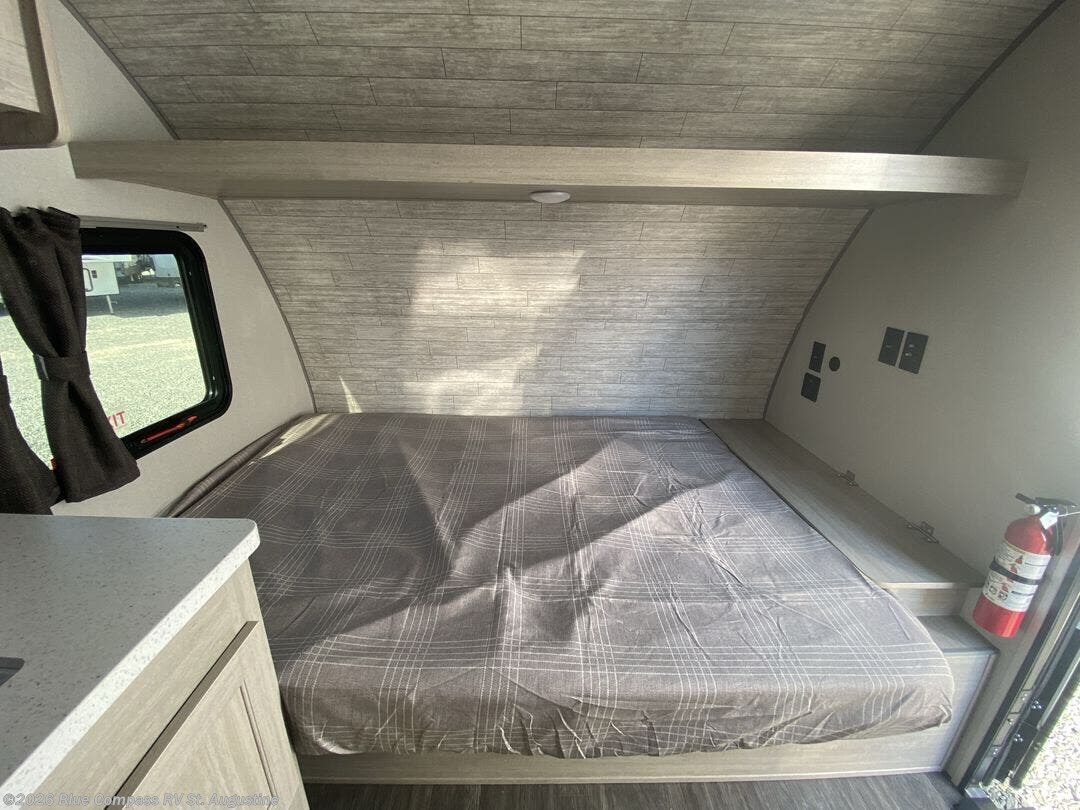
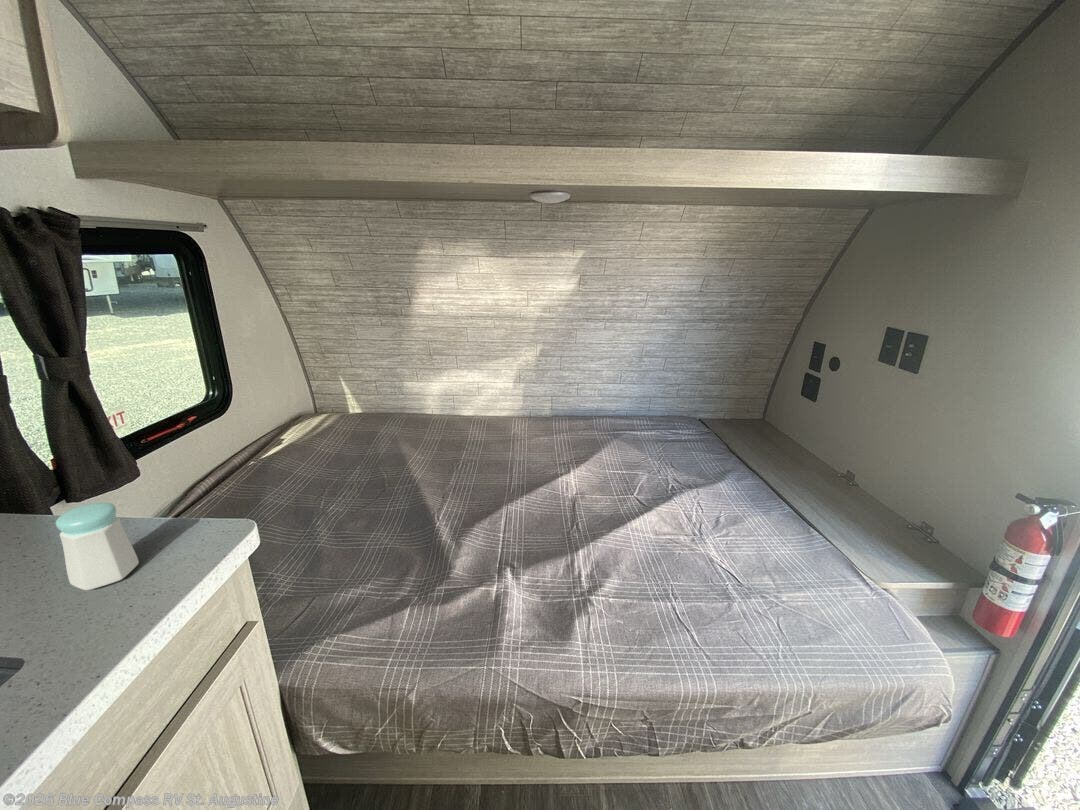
+ salt shaker [55,501,140,591]
